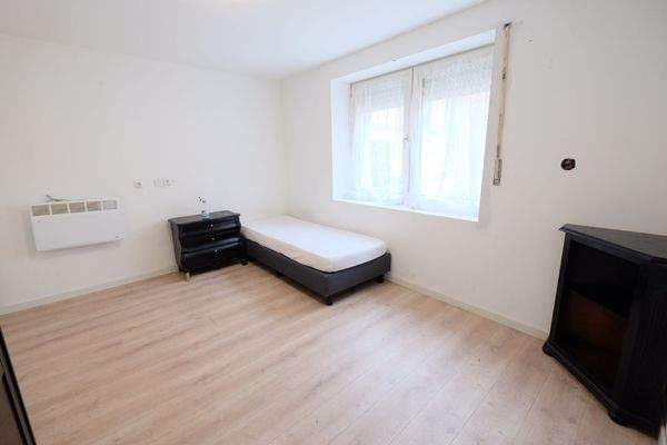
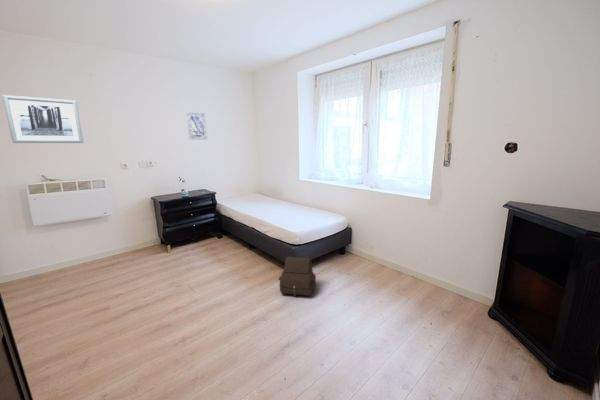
+ satchel [278,256,317,297]
+ wall art [186,111,208,141]
+ wall art [1,94,84,144]
